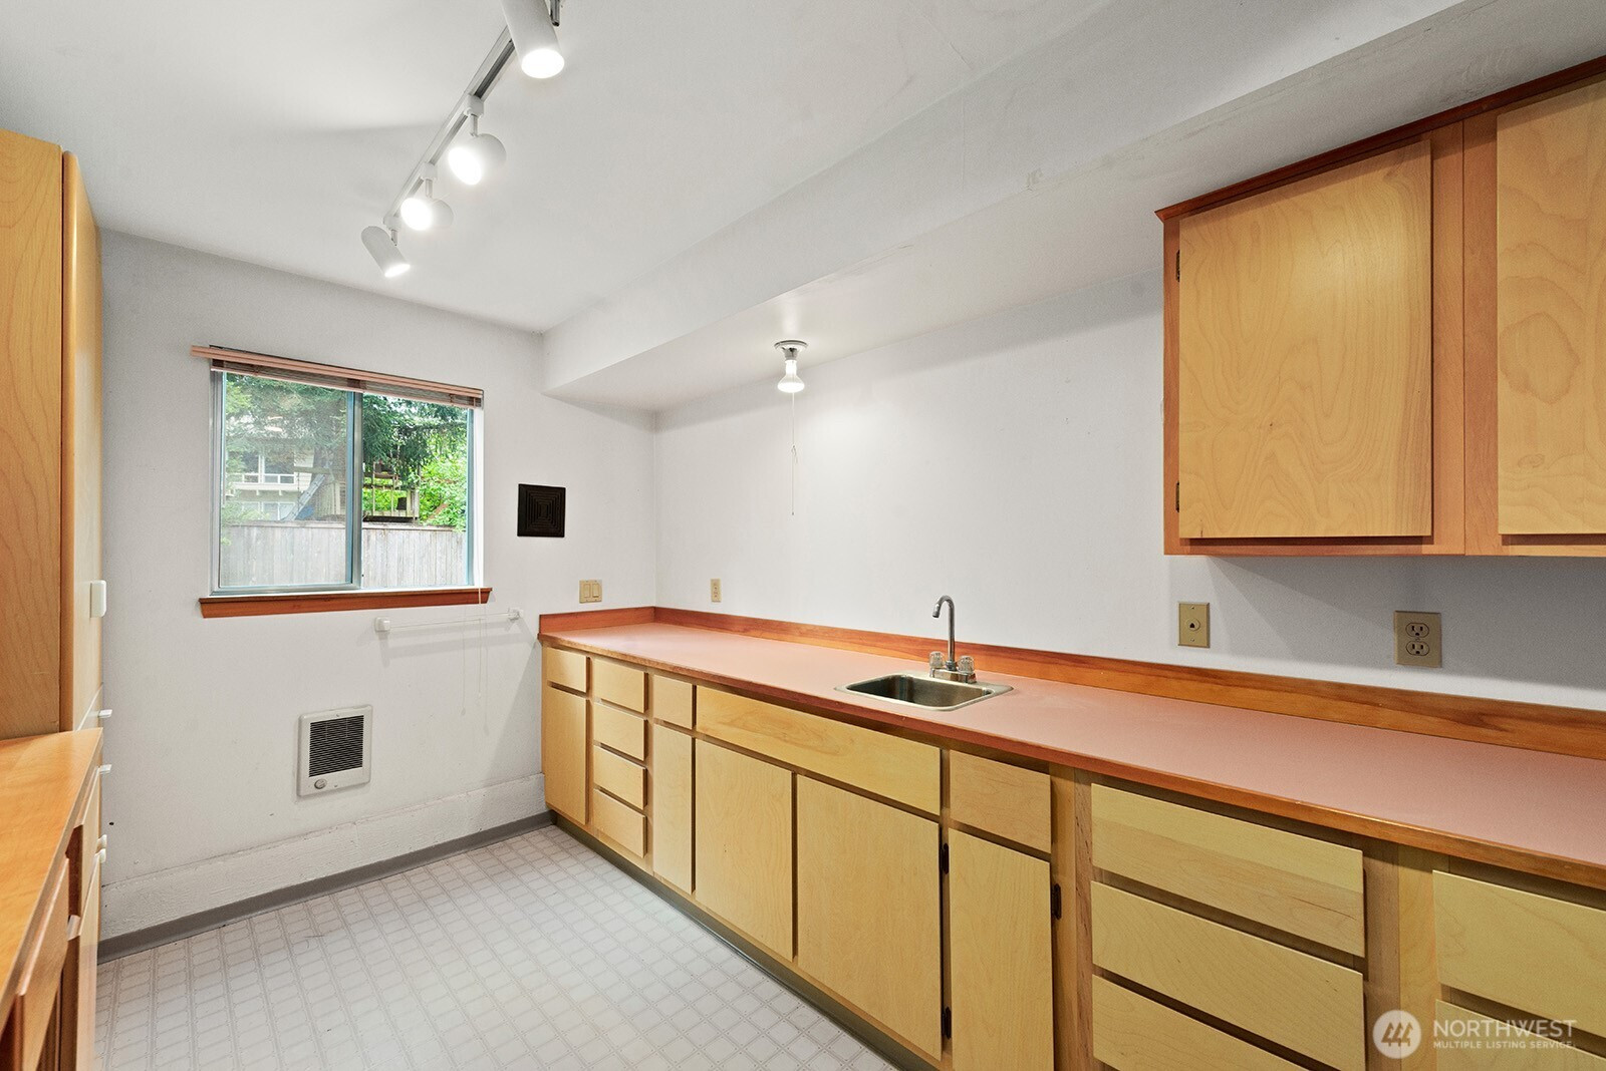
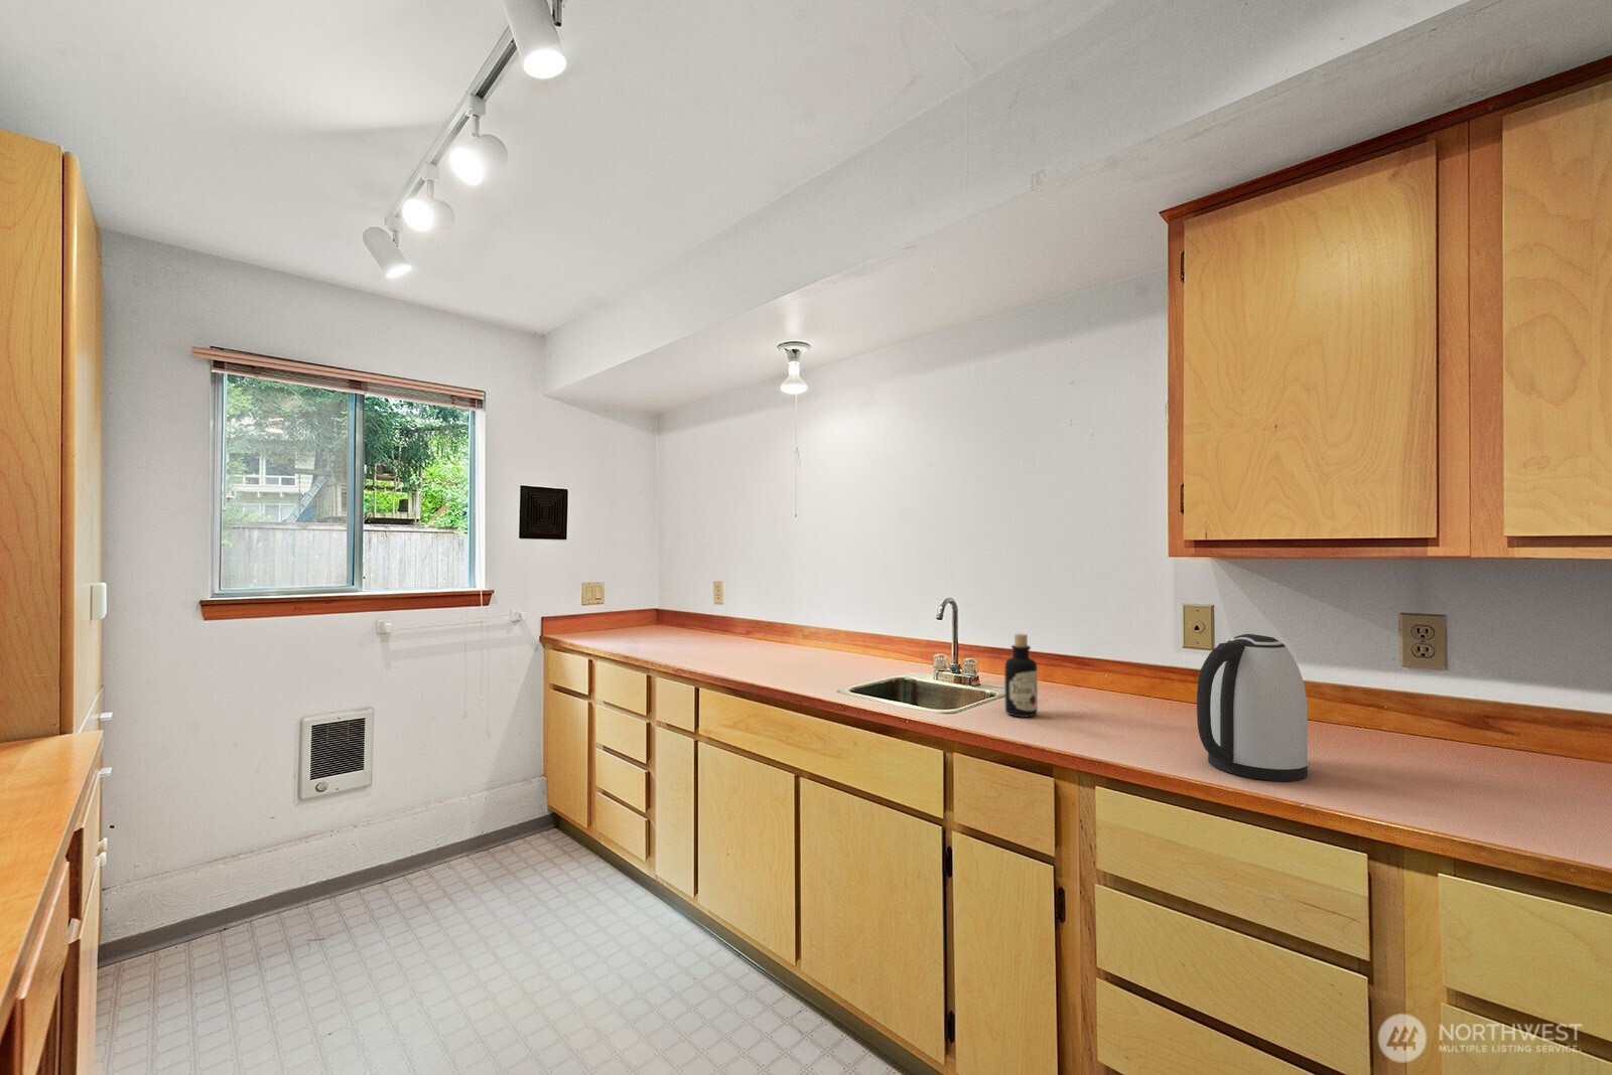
+ bottle [1003,633,1038,717]
+ kettle [1195,633,1310,782]
